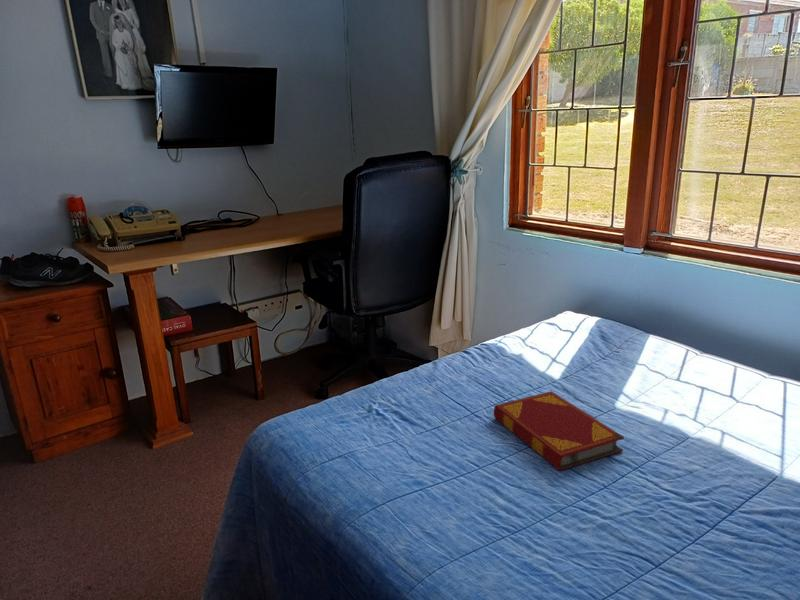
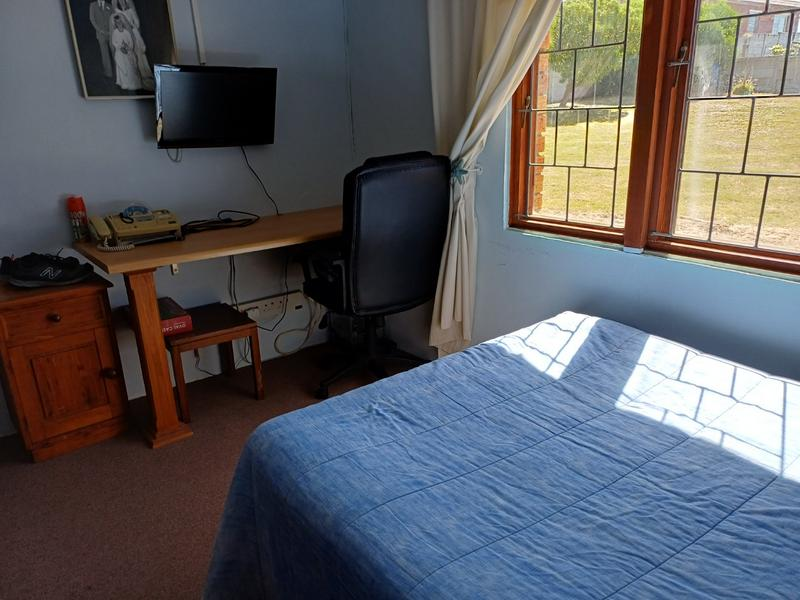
- hardback book [493,390,625,472]
